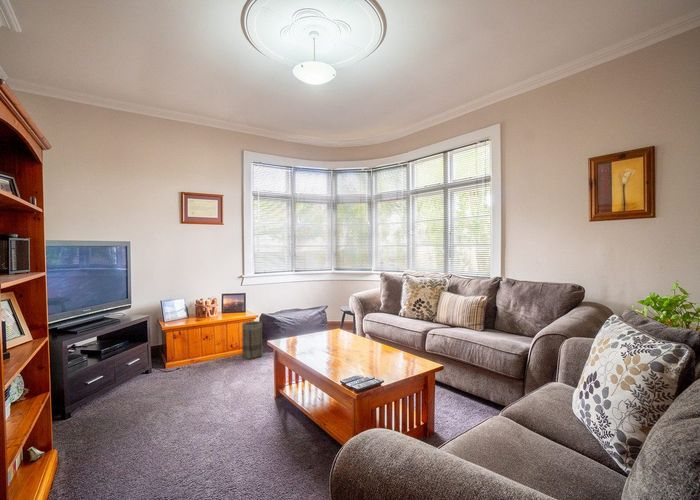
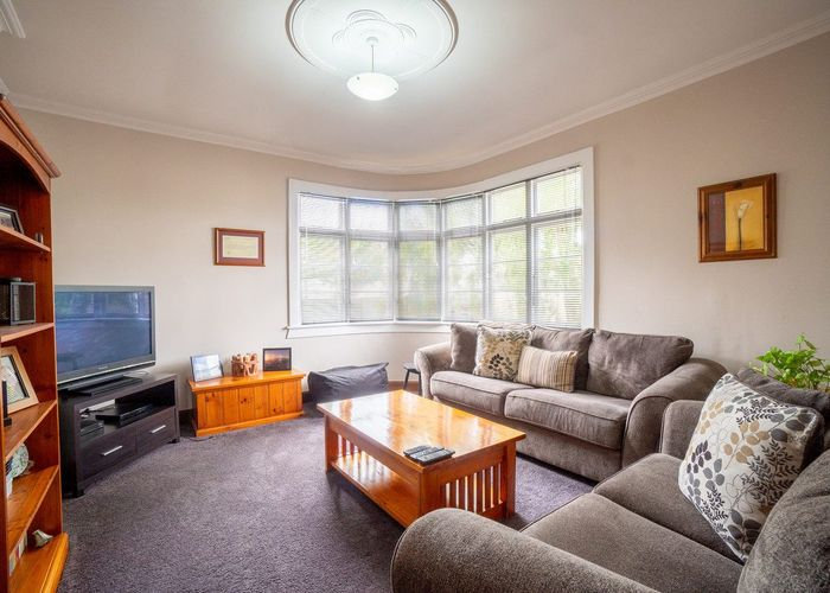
- basket [241,320,264,360]
